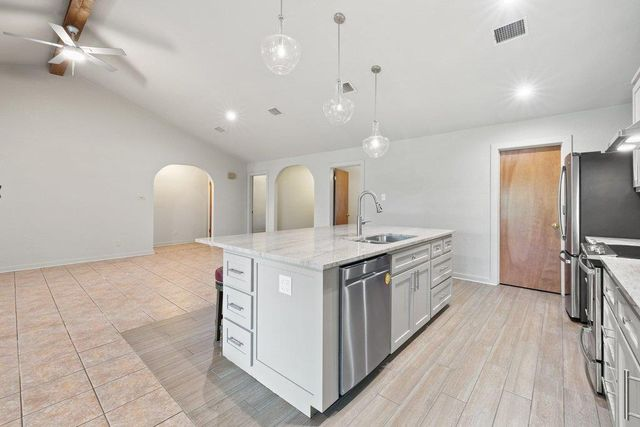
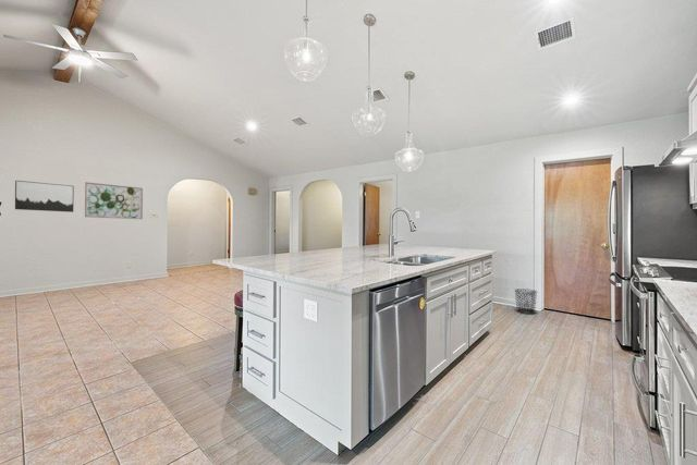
+ wall art [14,180,75,213]
+ wall art [84,181,144,220]
+ waste bin [513,287,538,315]
